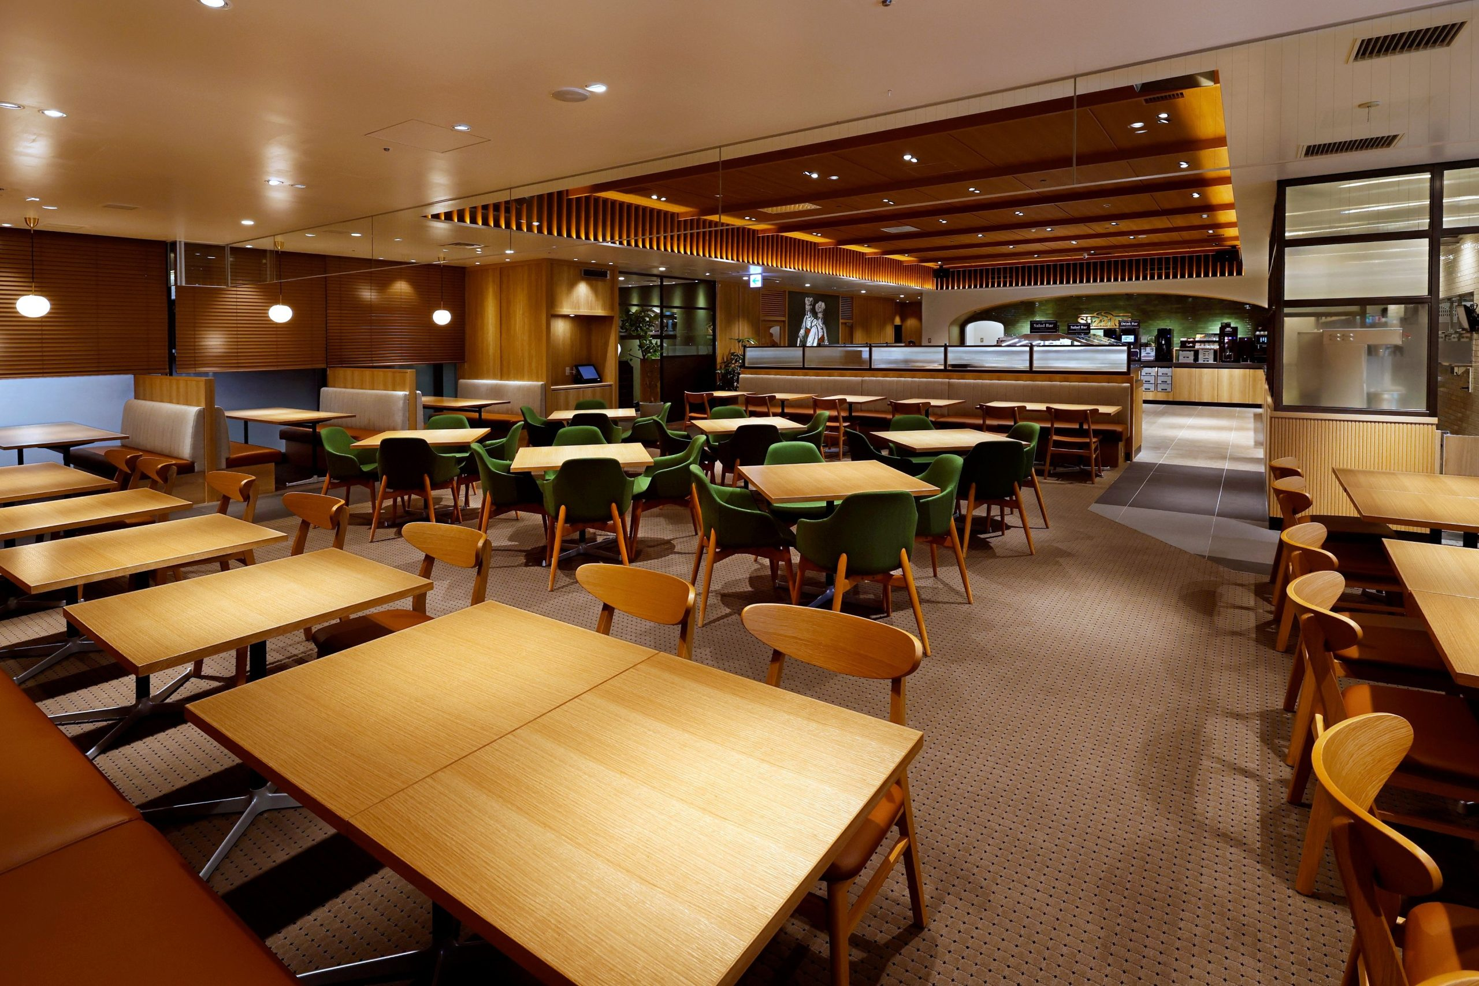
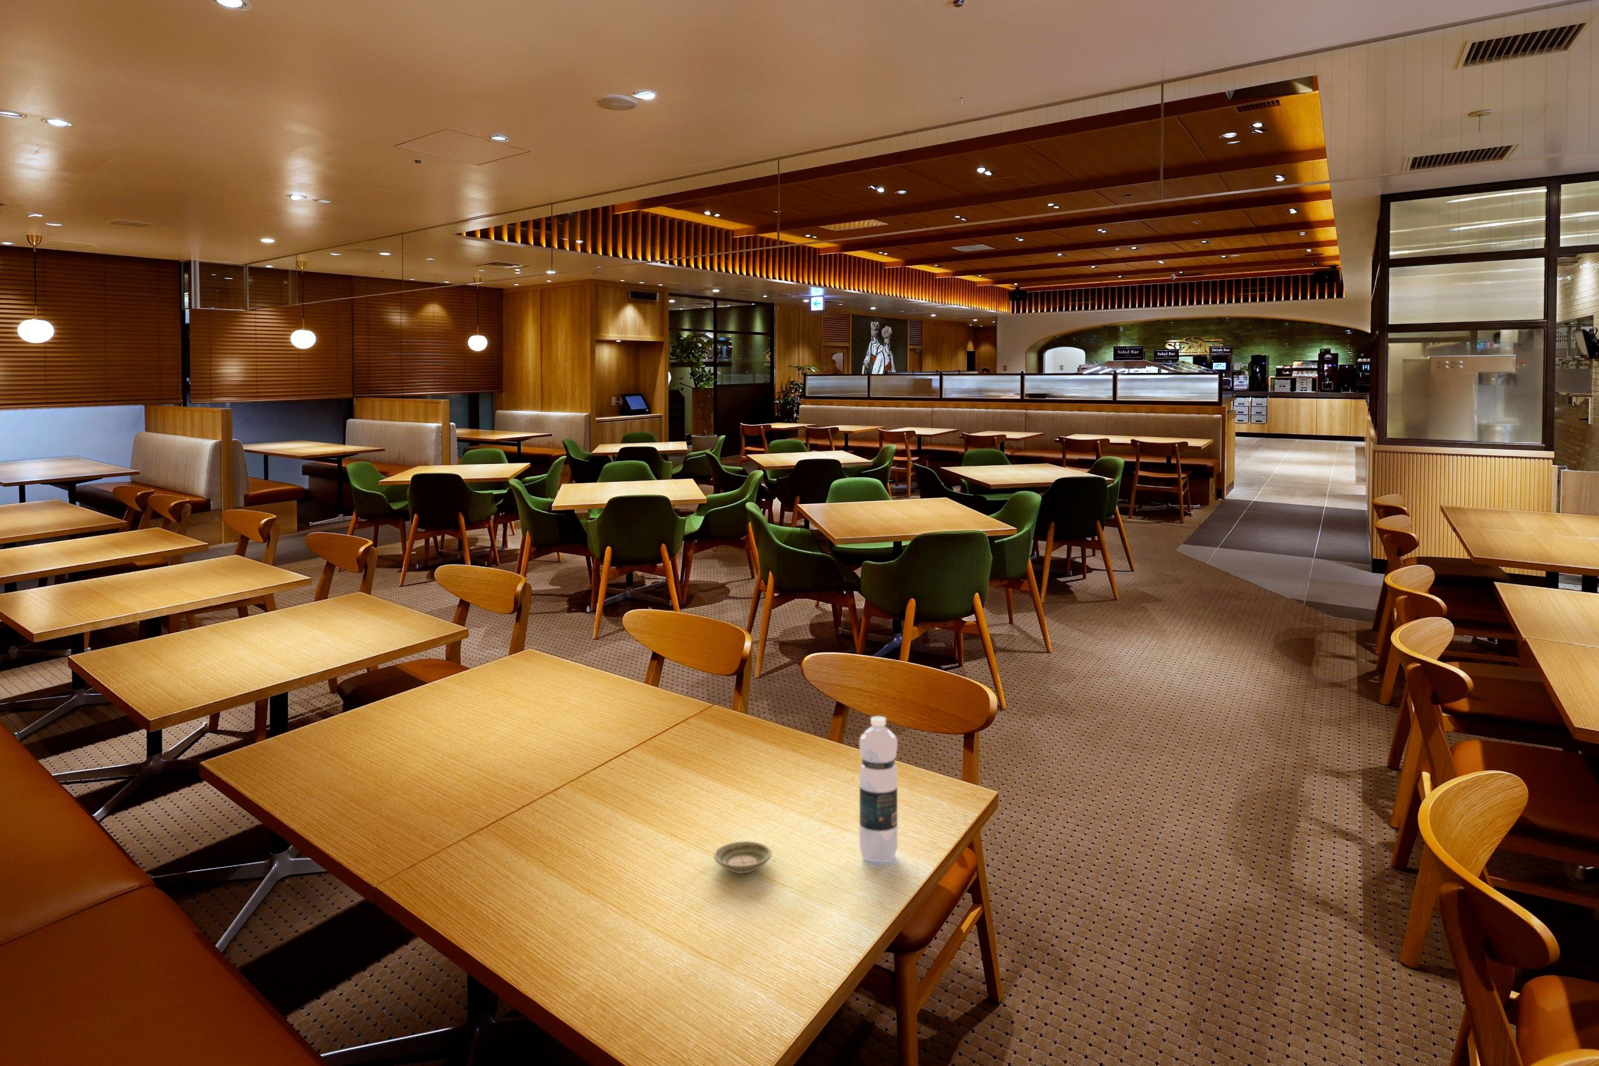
+ water bottle [859,716,898,863]
+ saucer [714,841,772,873]
